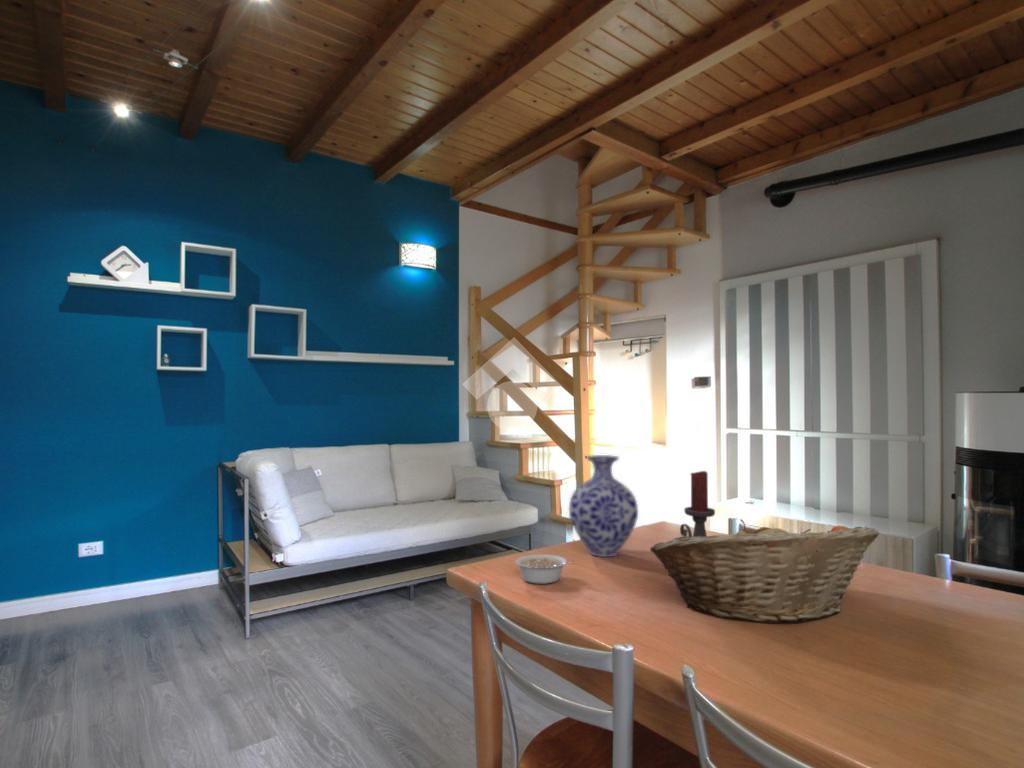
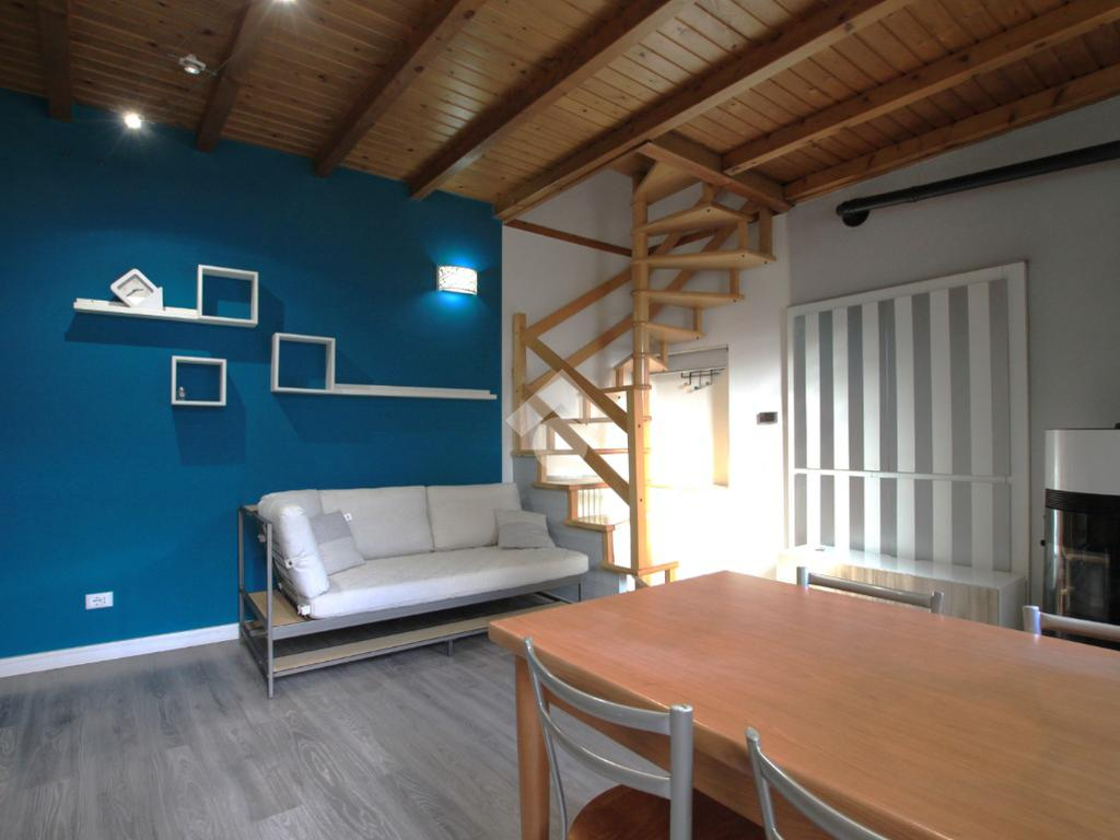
- legume [515,554,575,585]
- vase [568,454,639,558]
- candle holder [671,470,716,540]
- fruit basket [649,518,881,624]
